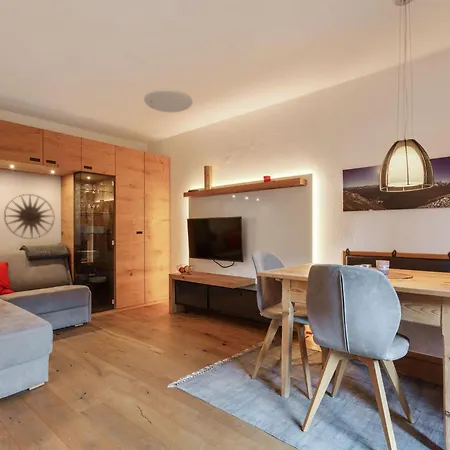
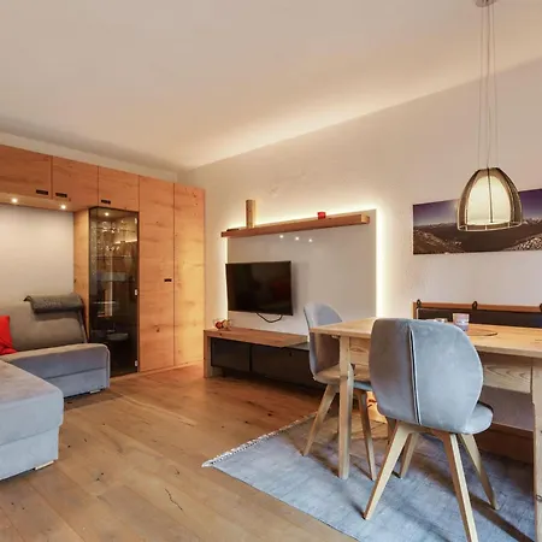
- ceiling light [143,88,194,113]
- wall art [3,193,55,240]
